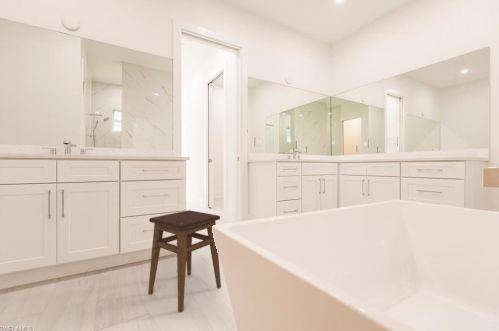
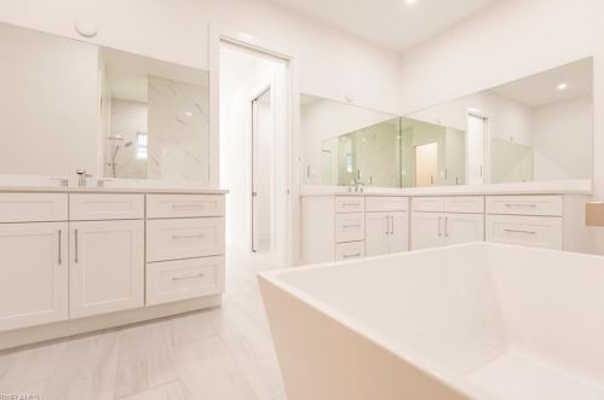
- stool [147,209,222,314]
